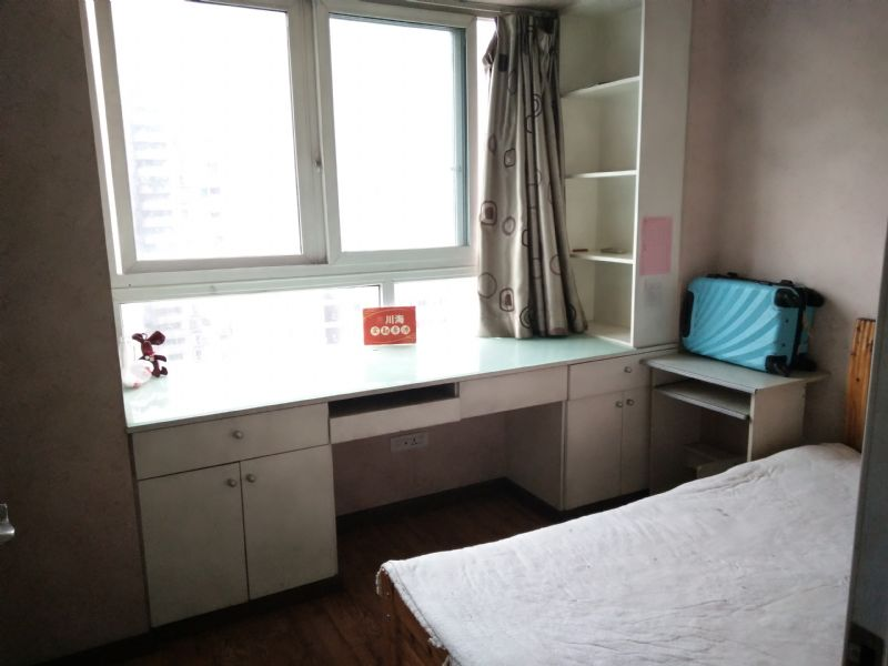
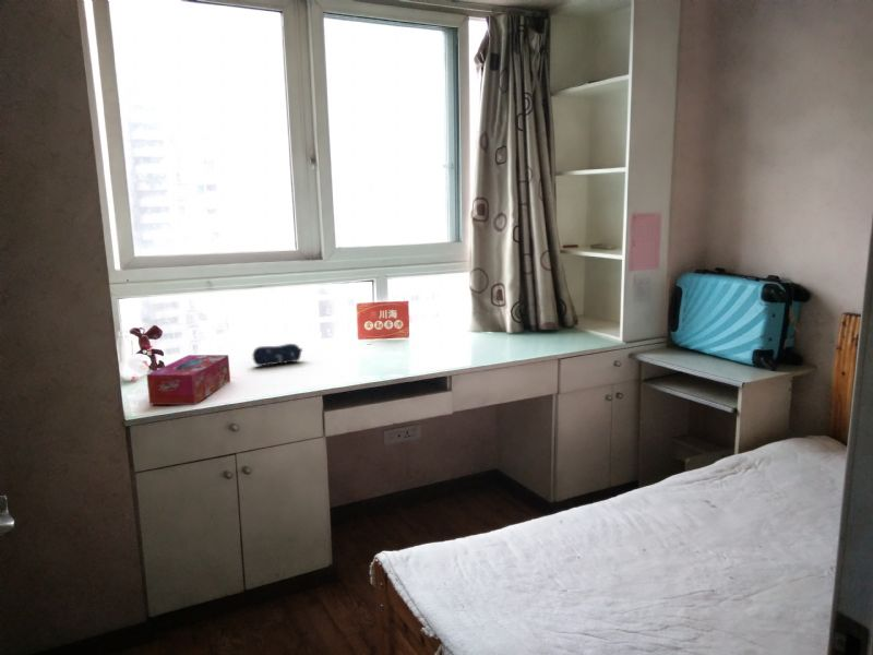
+ tissue box [145,354,231,406]
+ pencil case [251,343,303,367]
